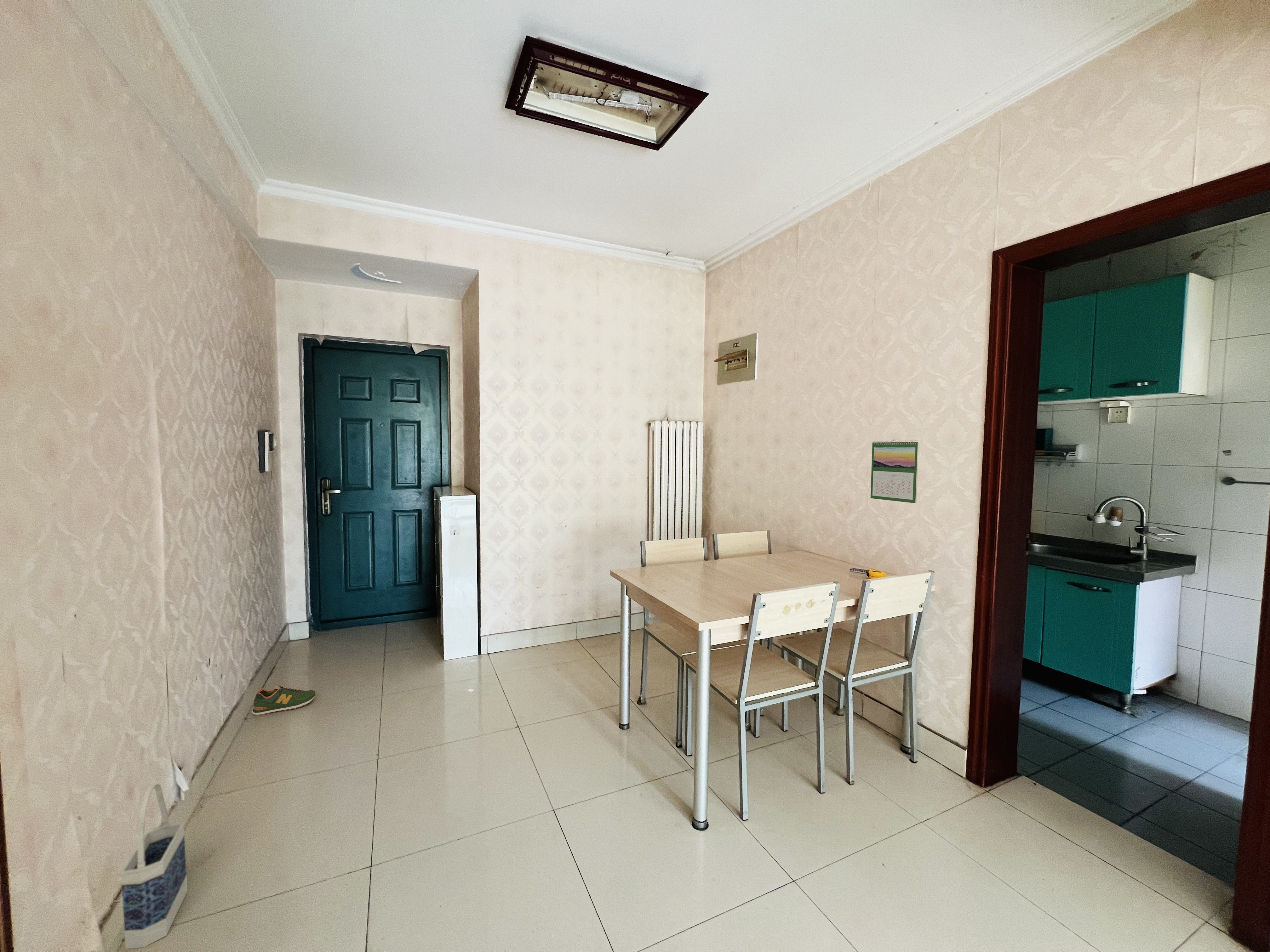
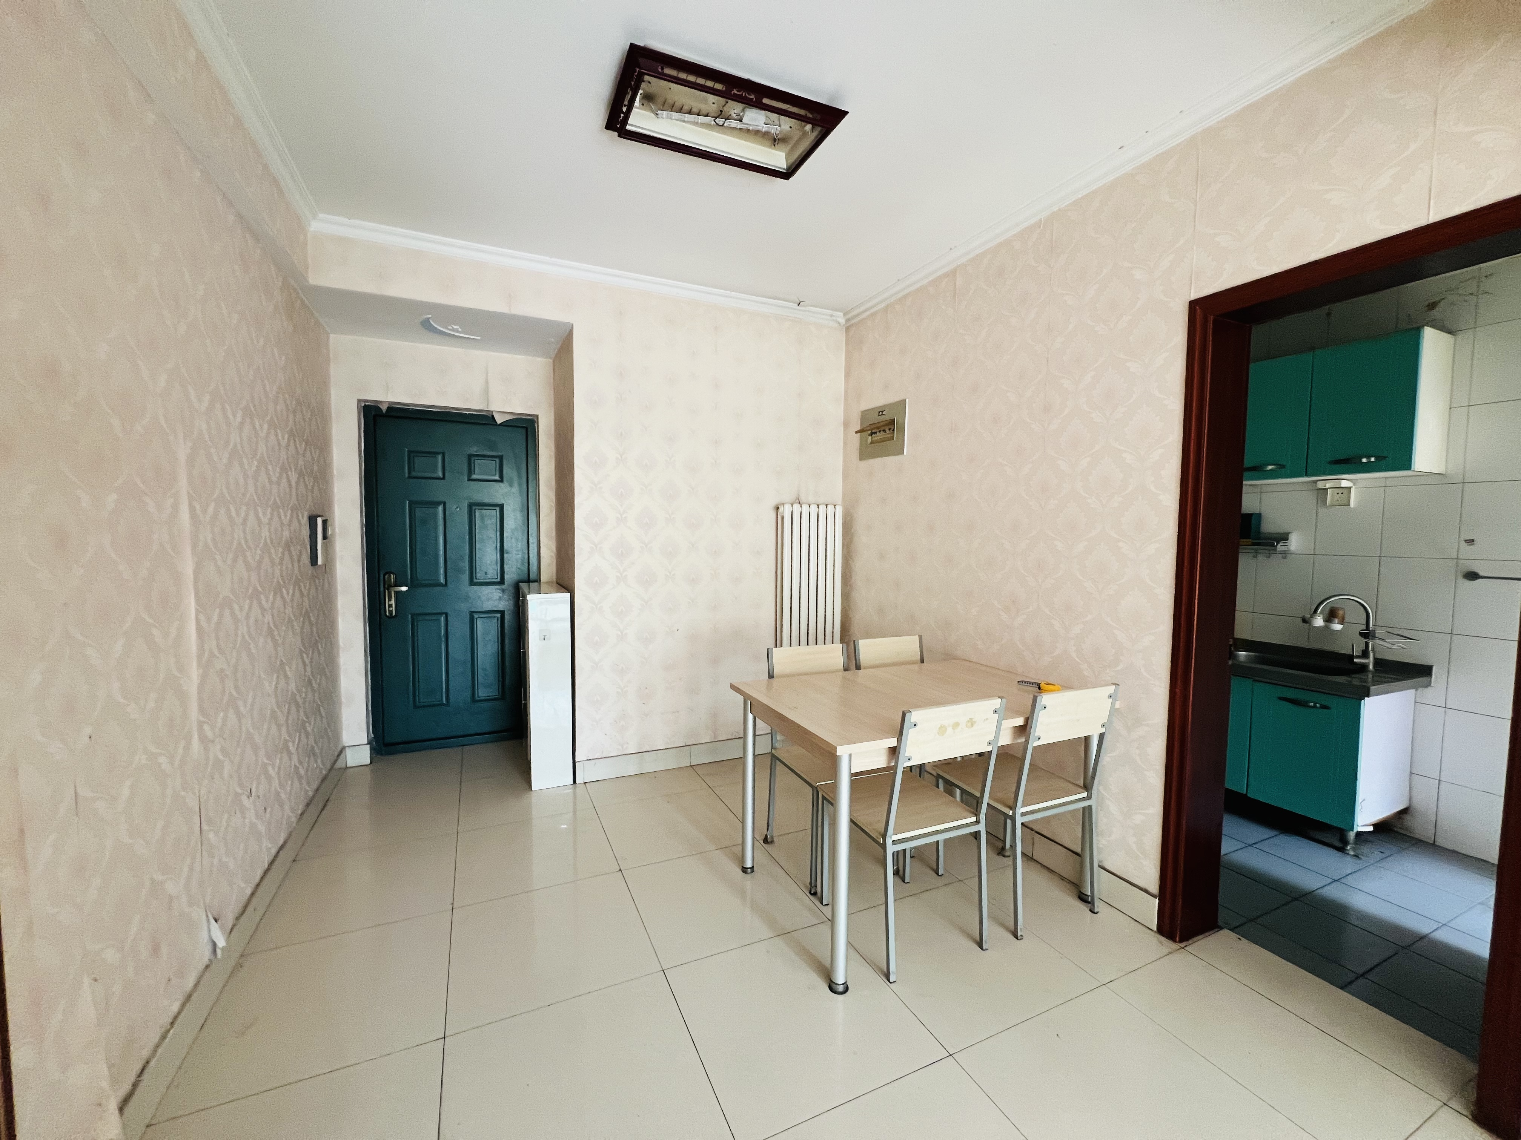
- shoe [252,686,316,716]
- calendar [870,439,919,503]
- bag [121,783,188,949]
